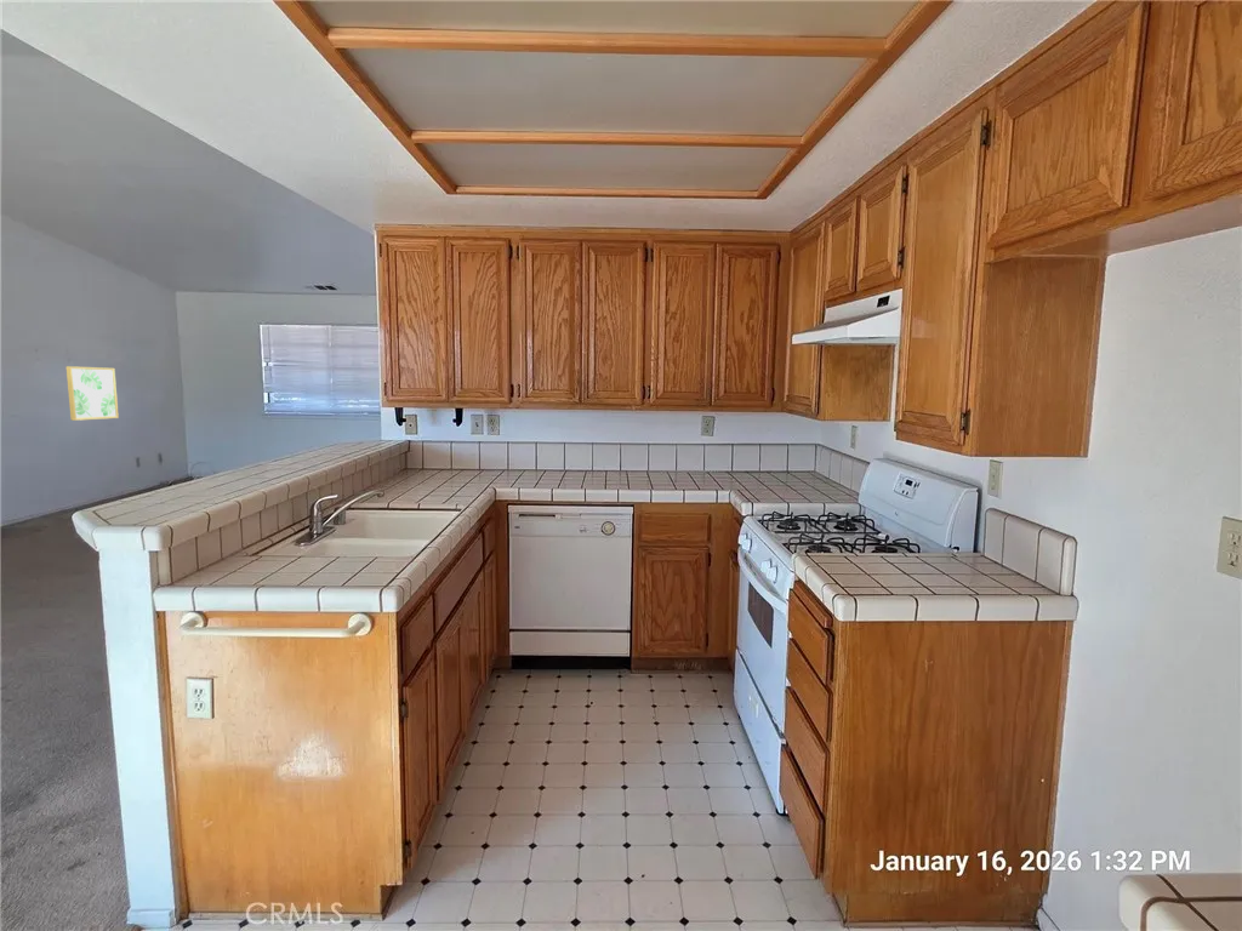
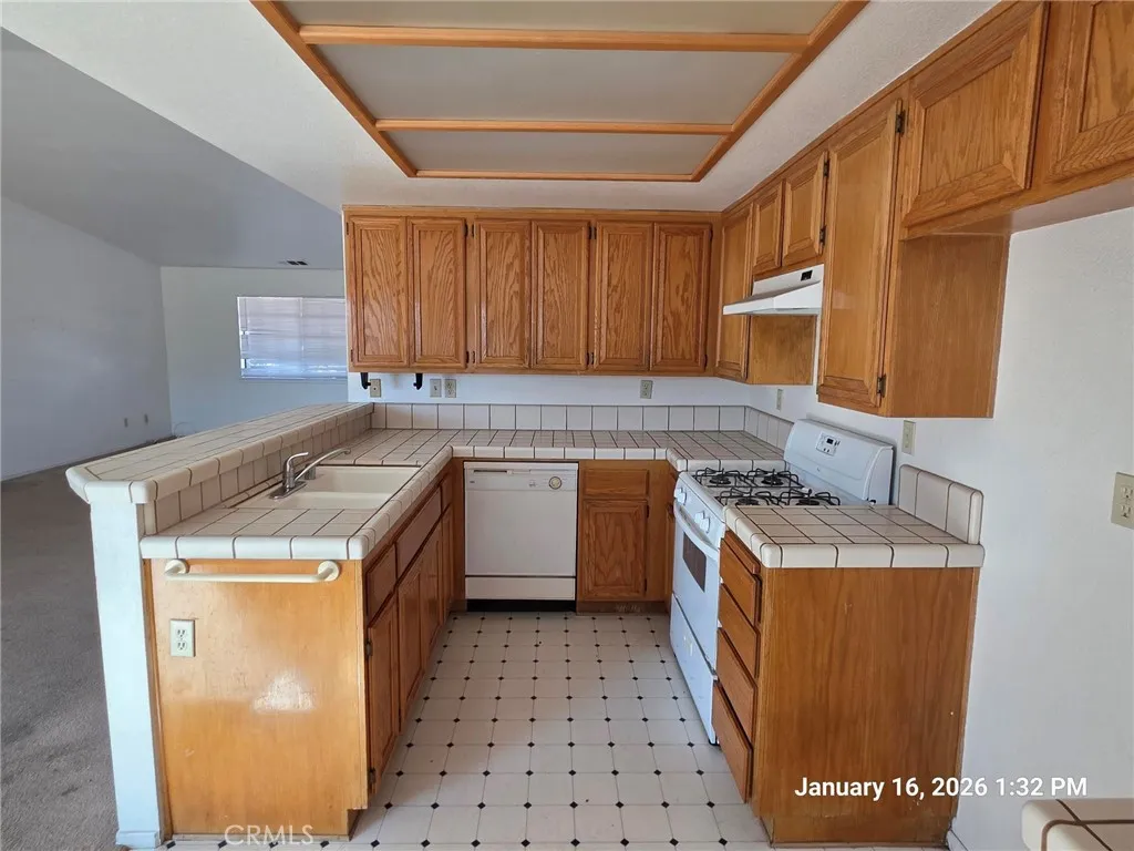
- wall art [65,365,120,422]
